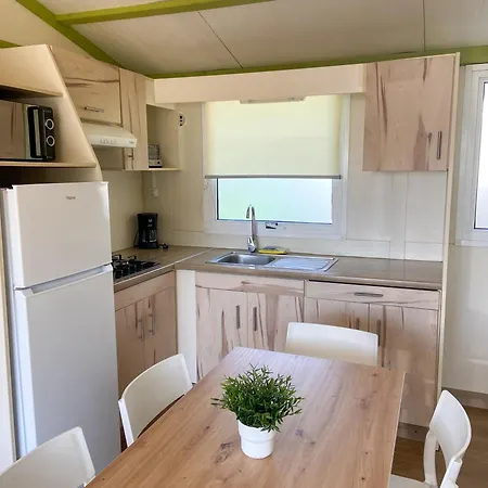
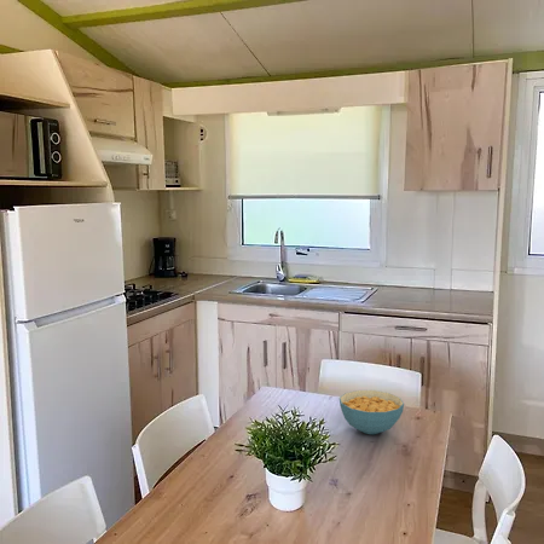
+ cereal bowl [338,389,405,435]
